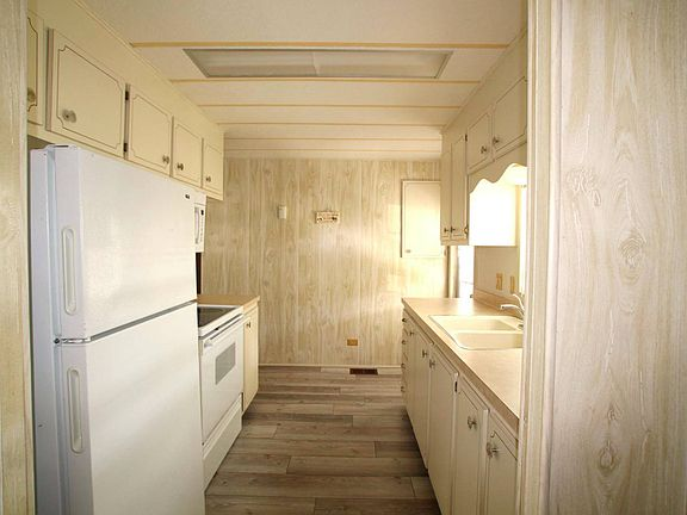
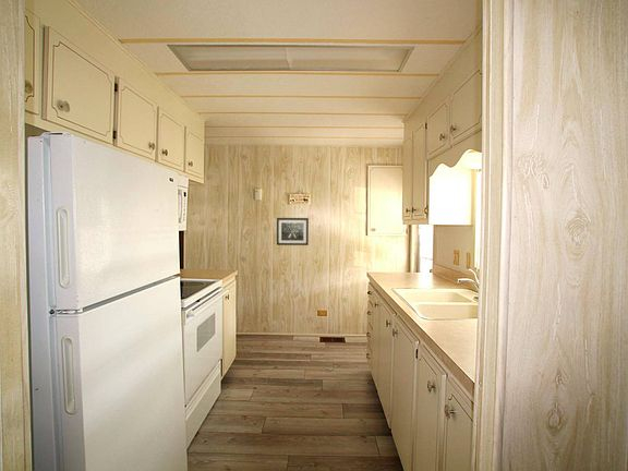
+ wall art [276,217,310,246]
